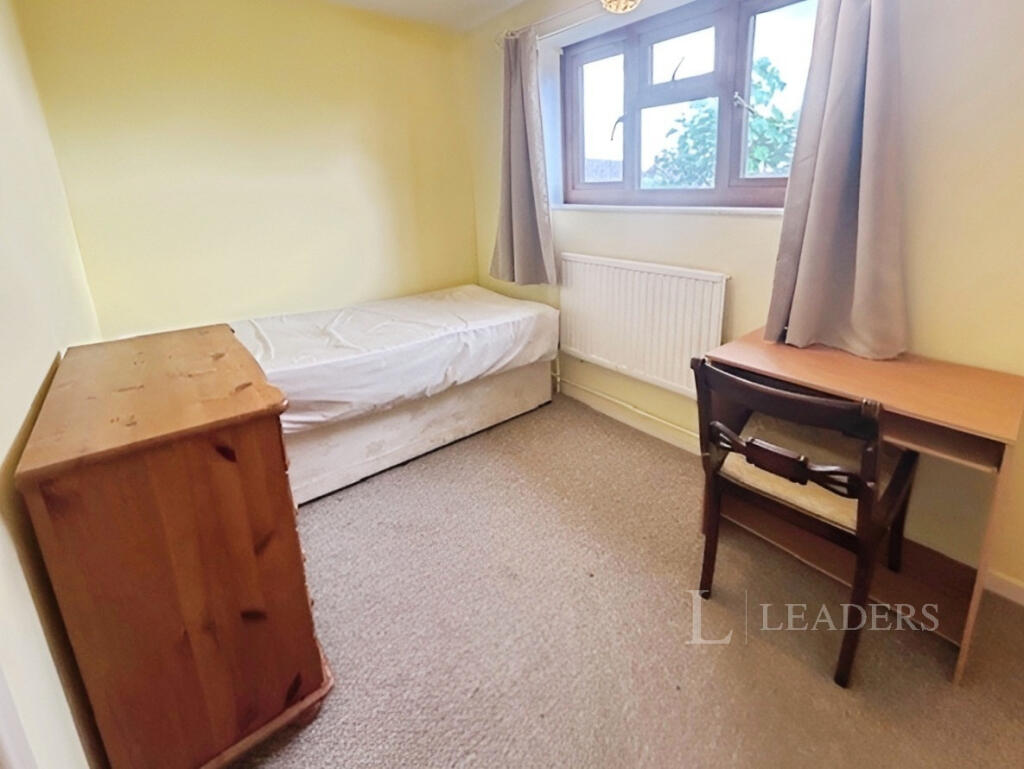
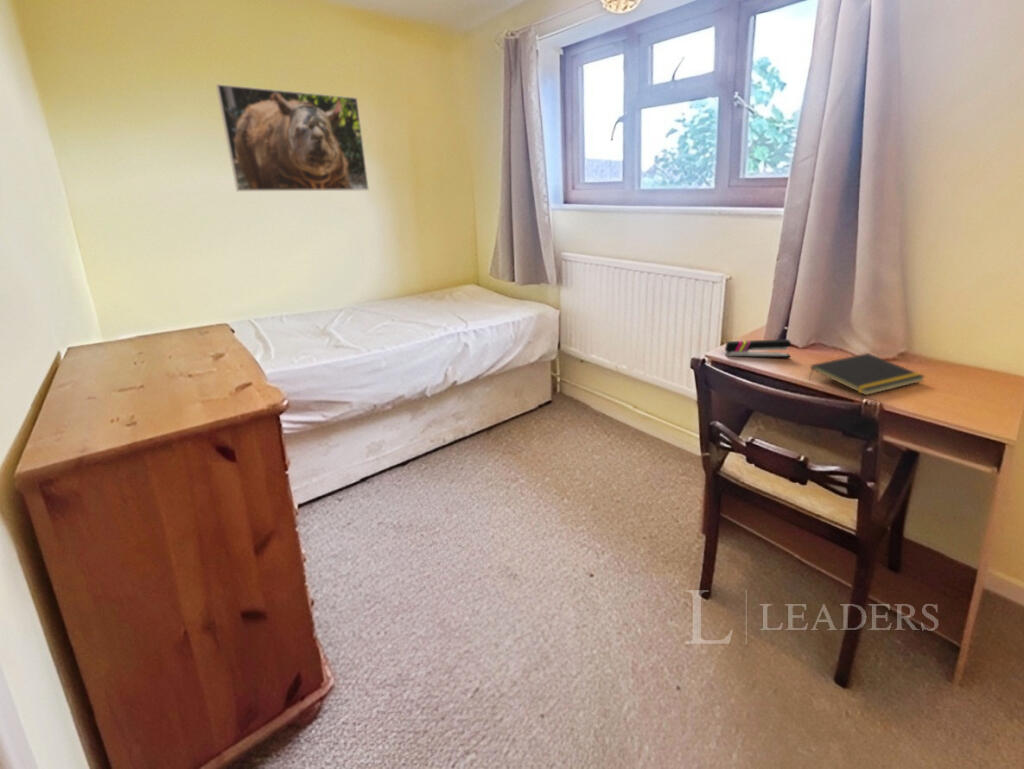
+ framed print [215,83,370,192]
+ stapler [724,338,792,358]
+ notepad [808,352,927,396]
